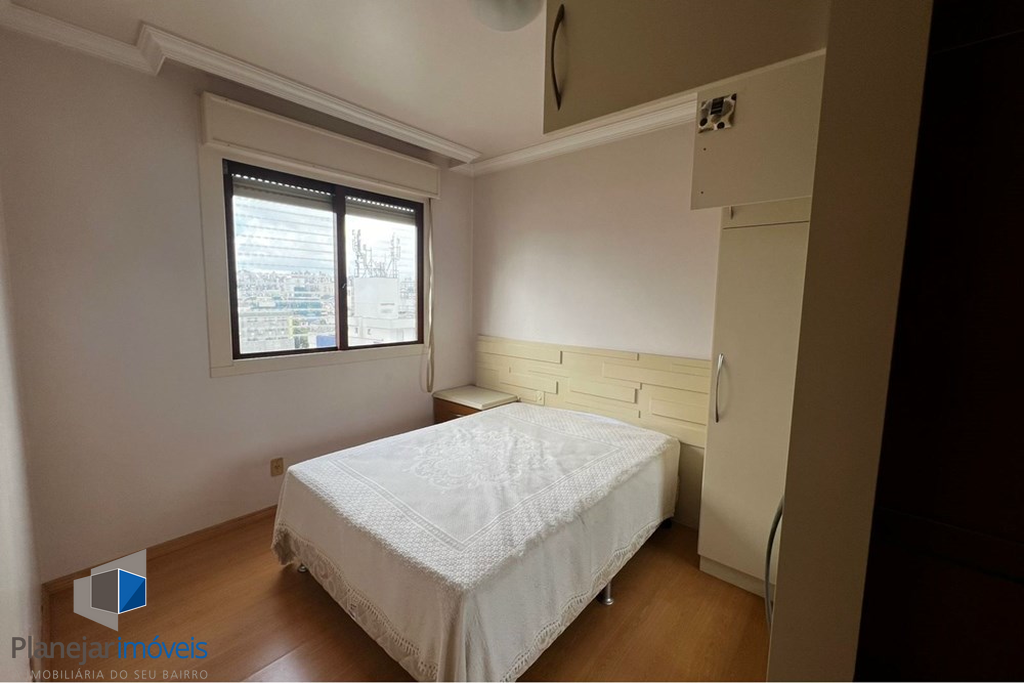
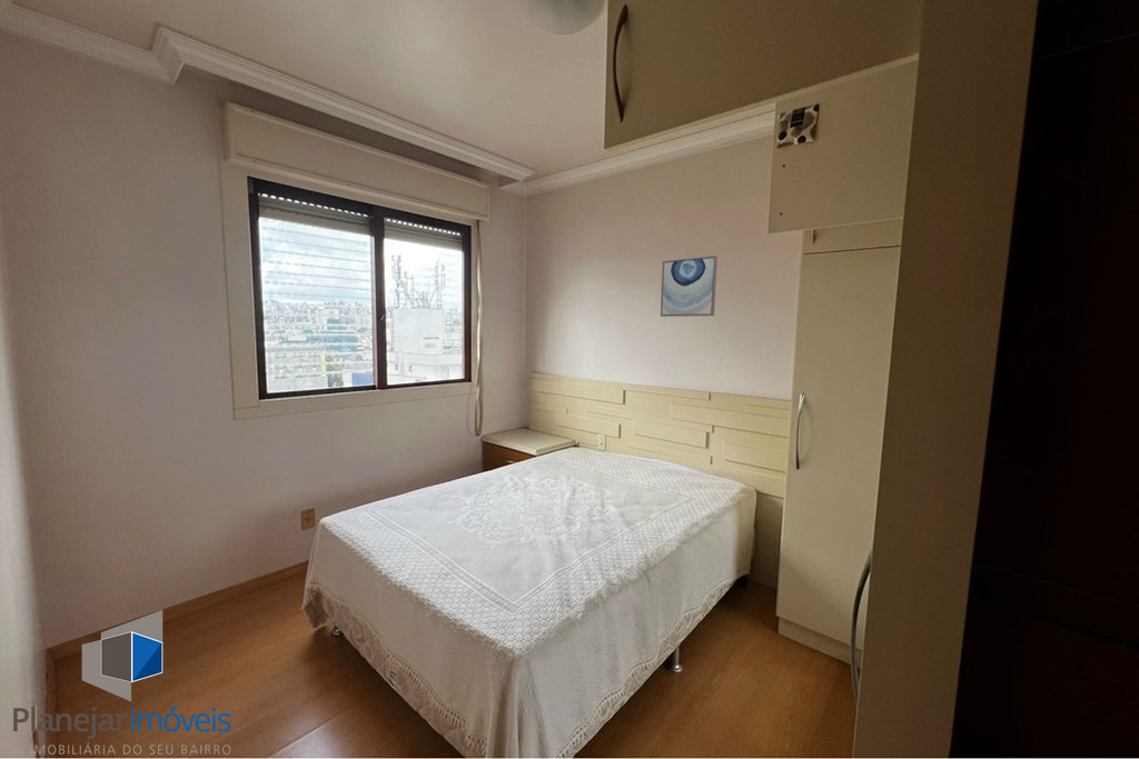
+ wall art [660,254,719,318]
